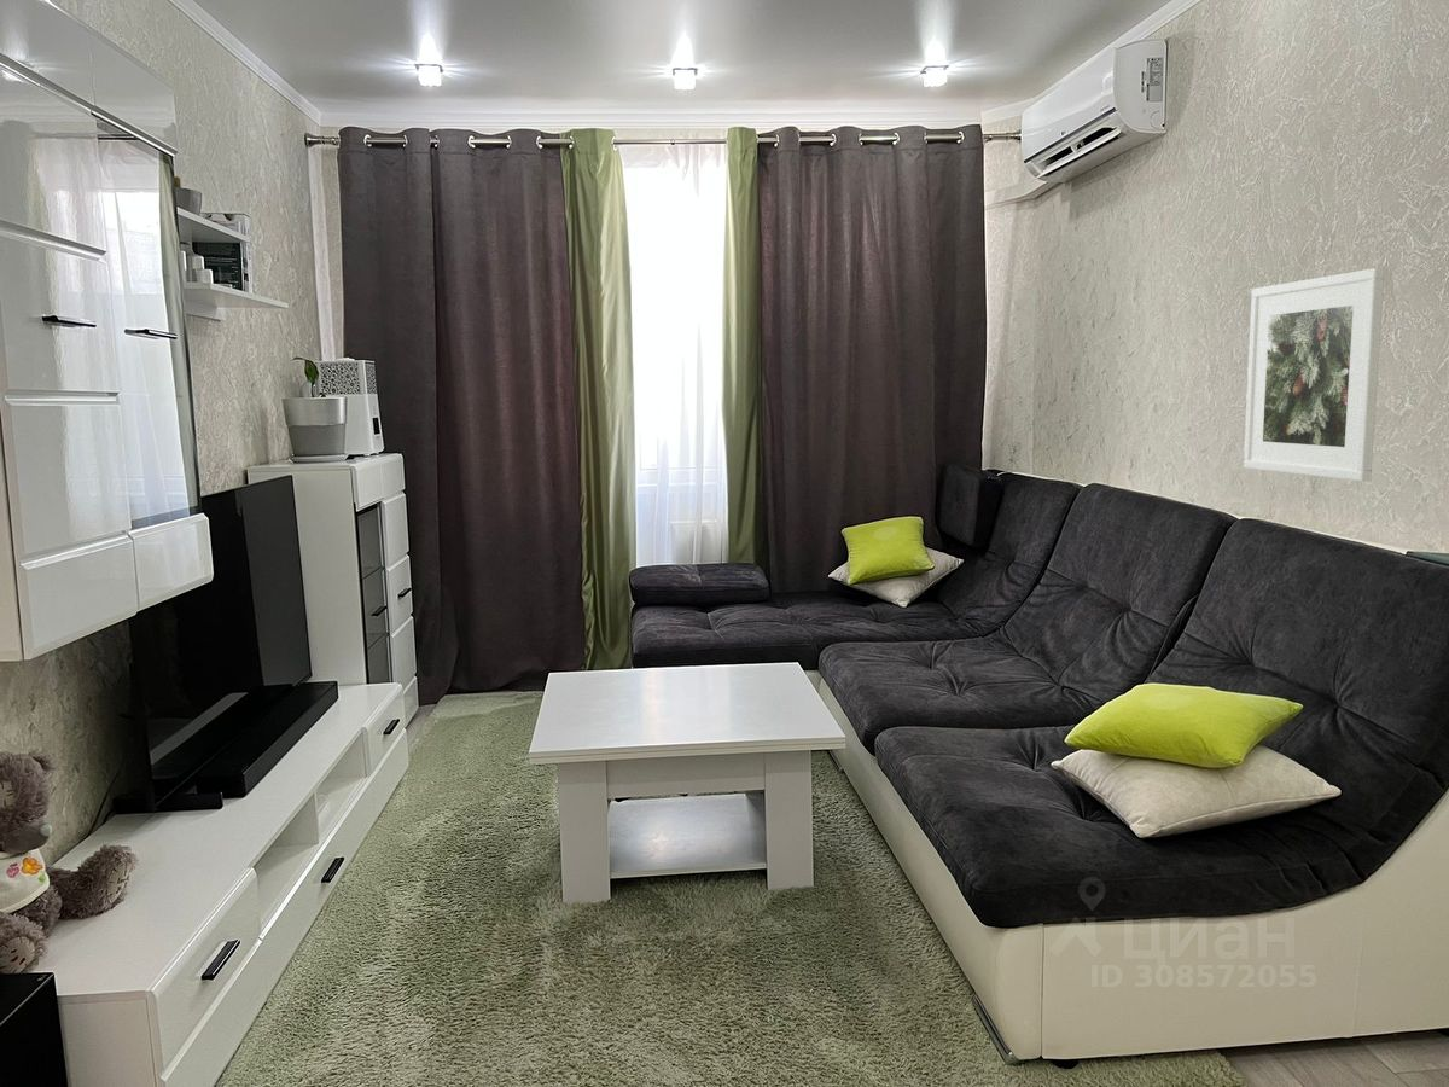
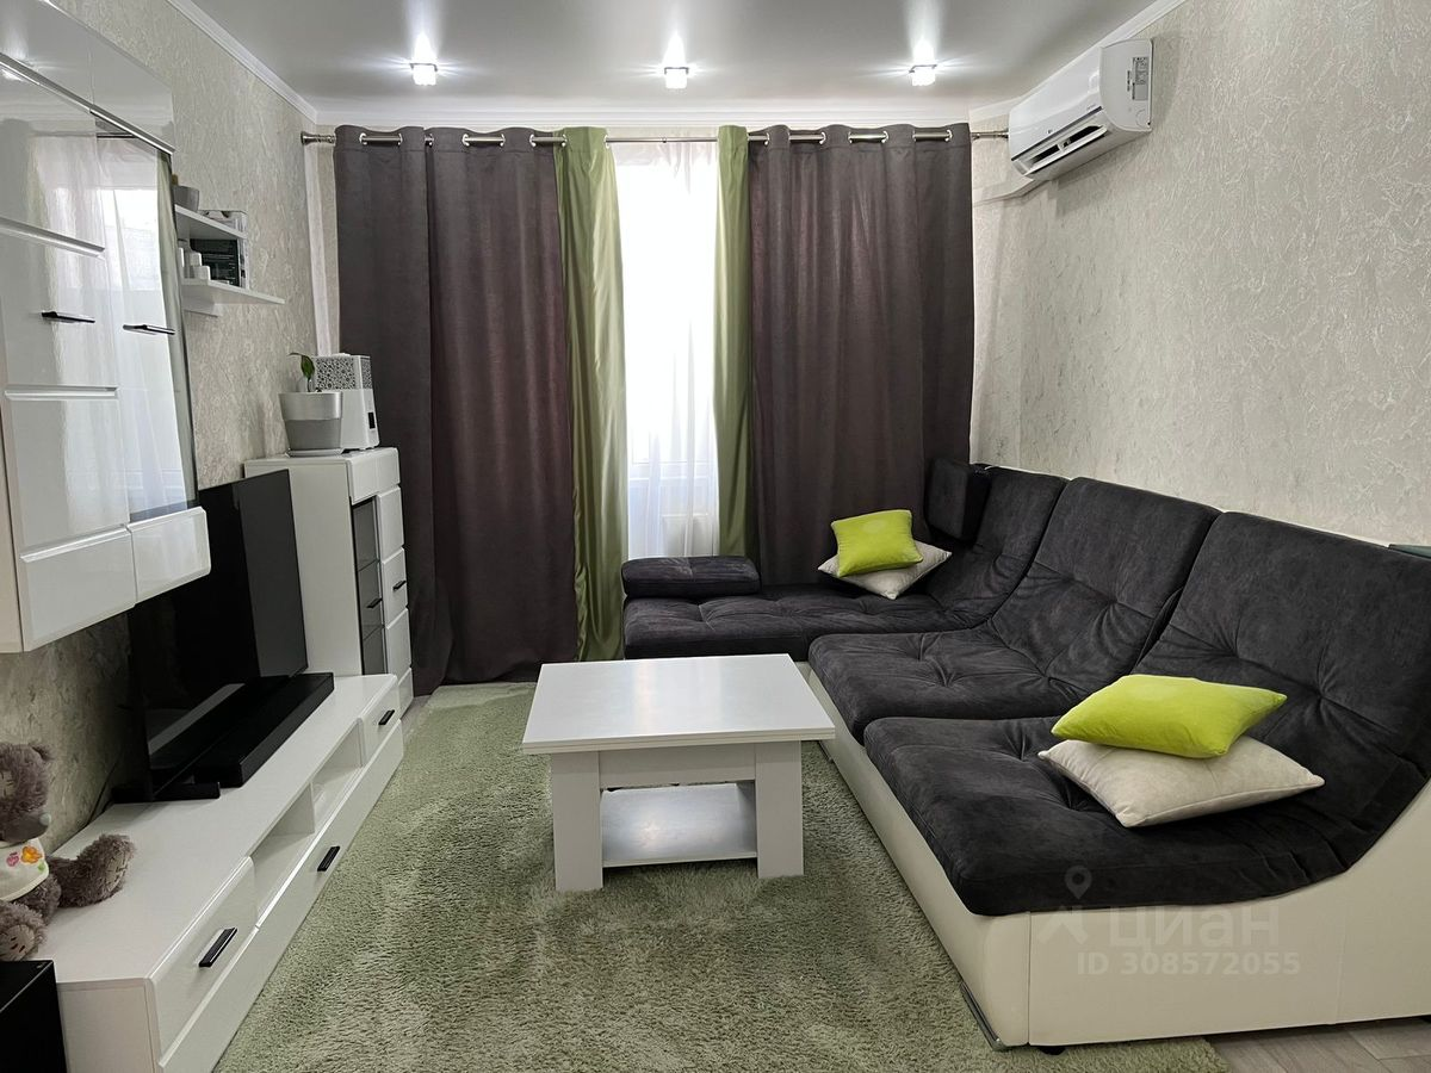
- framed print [1243,267,1385,482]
